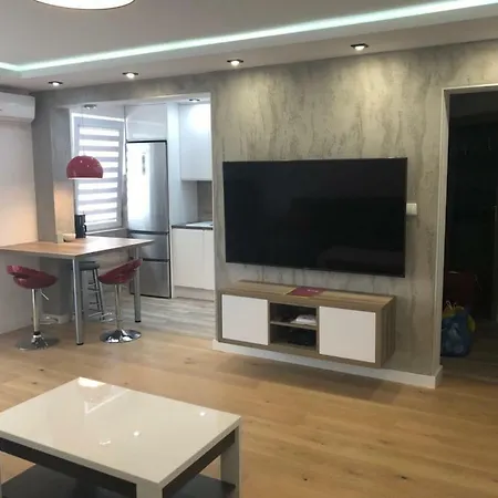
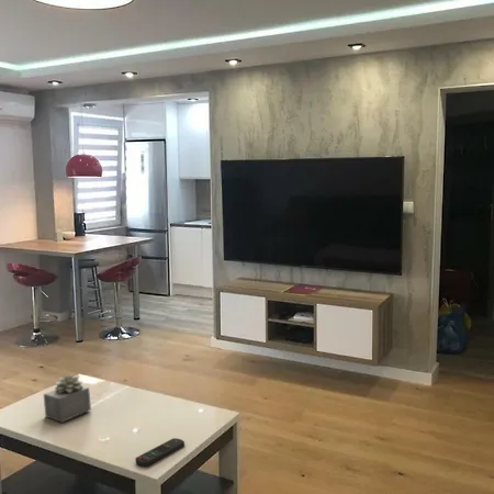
+ succulent plant [43,373,92,424]
+ remote control [135,437,186,468]
